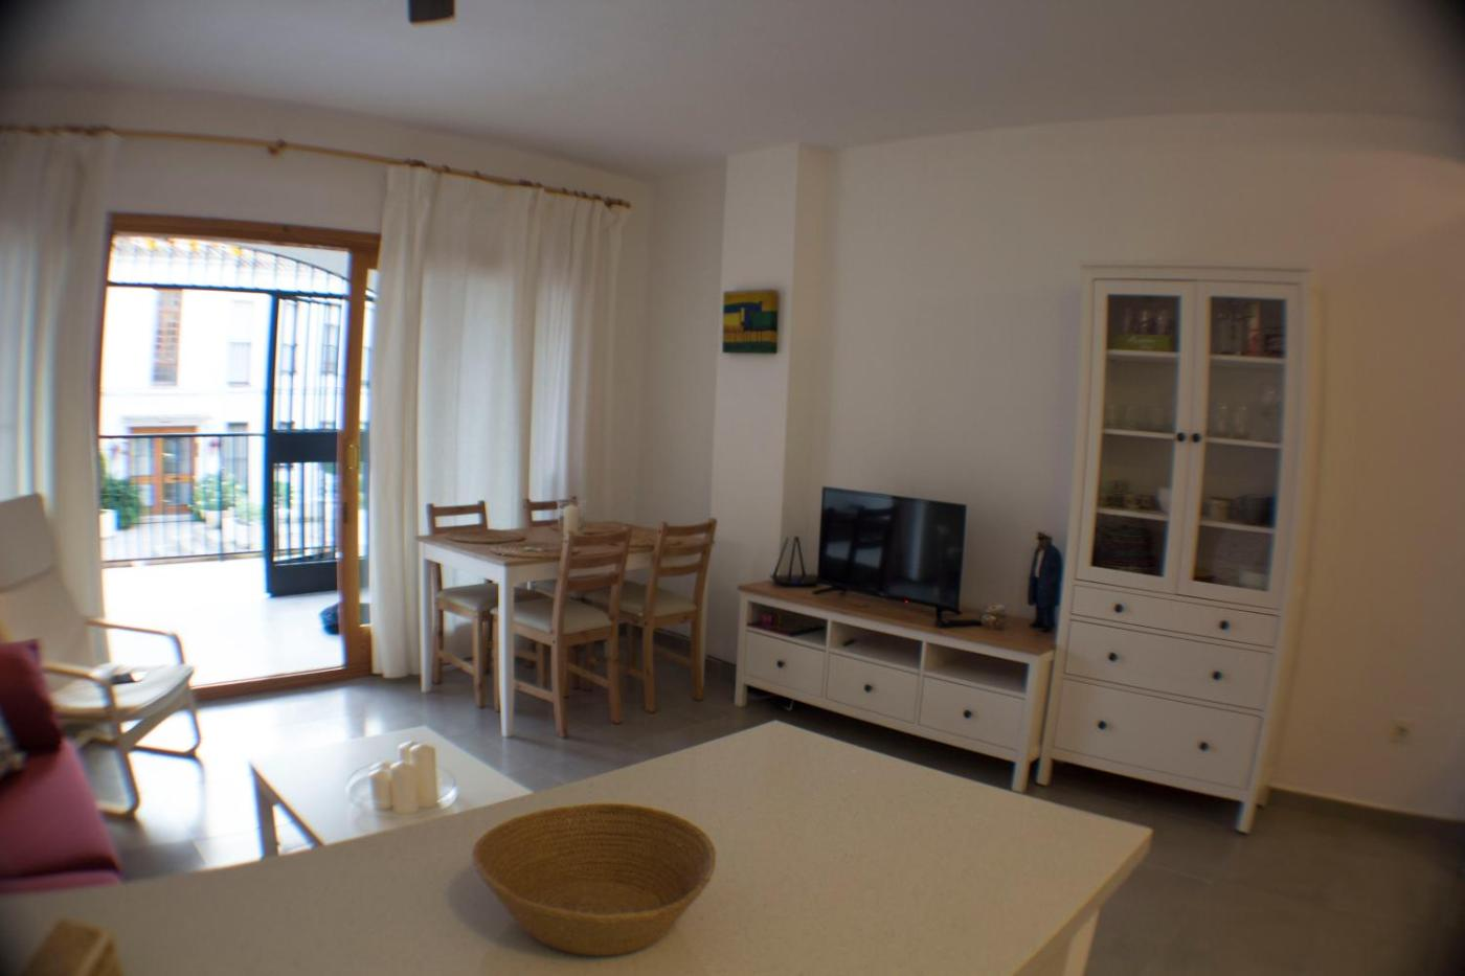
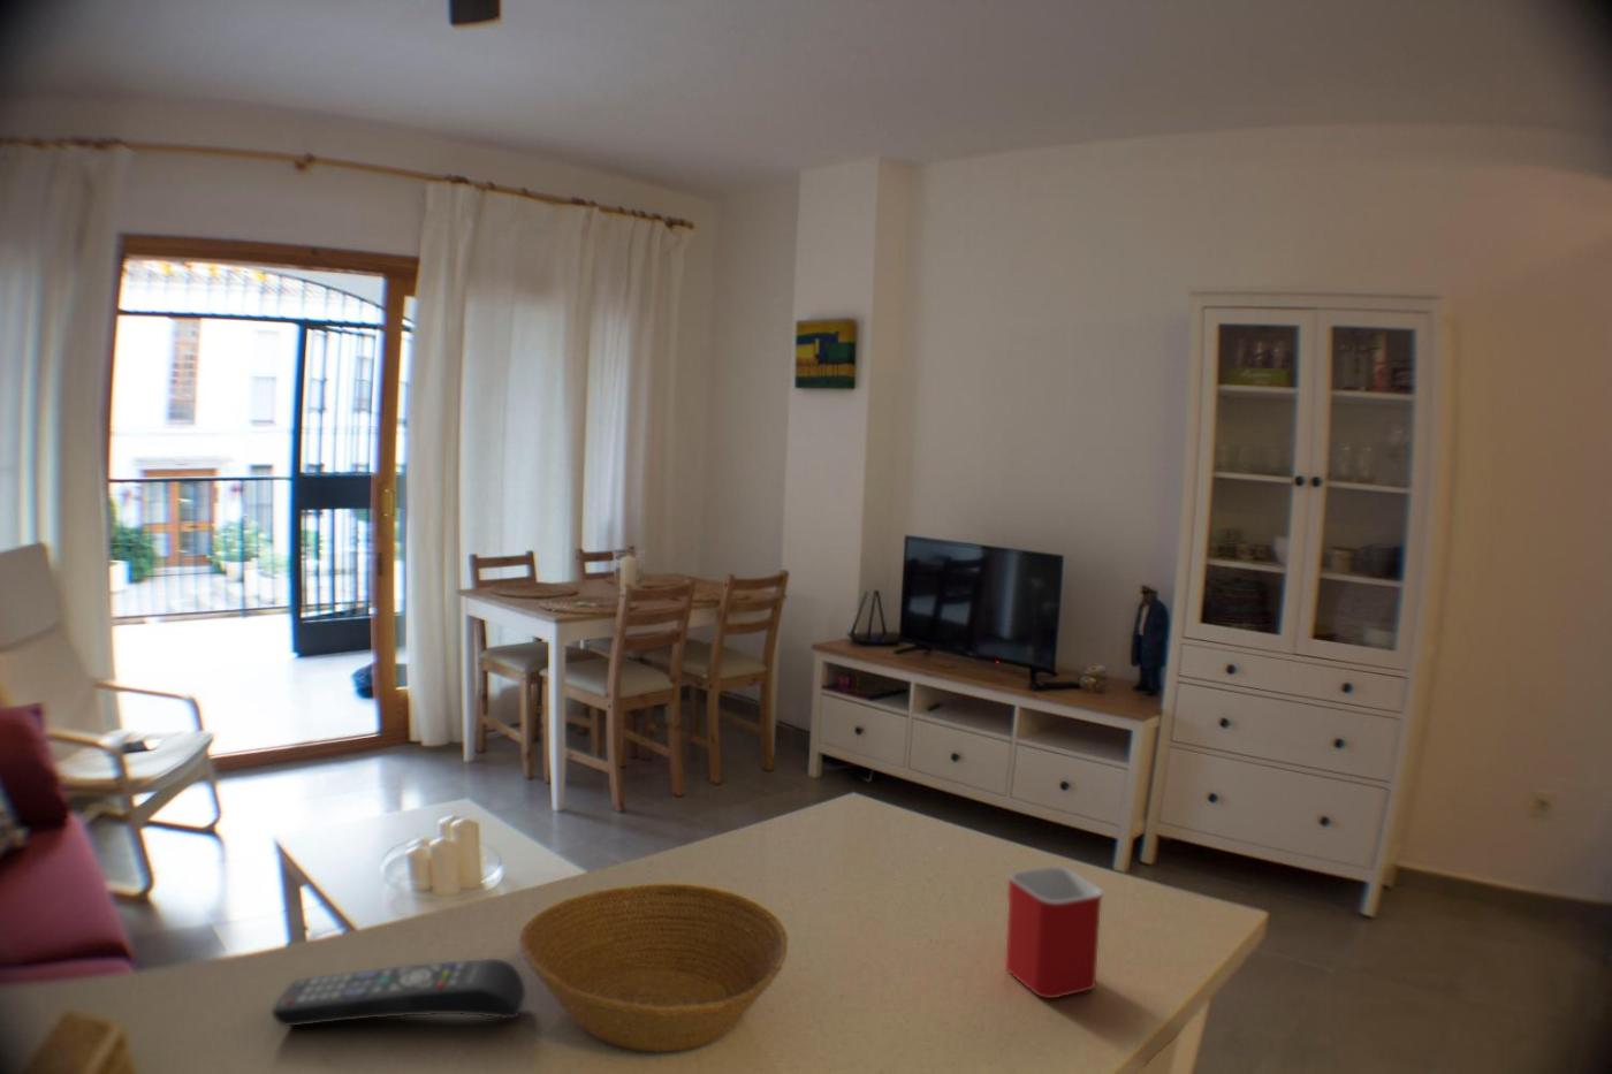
+ remote control [271,958,526,1028]
+ mug [1004,865,1105,1000]
